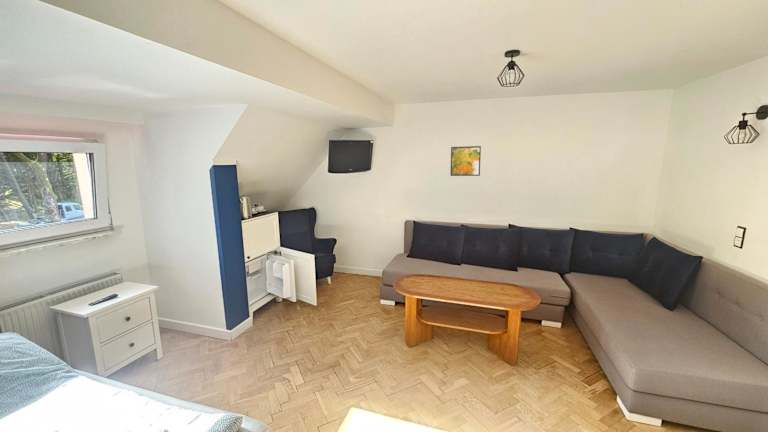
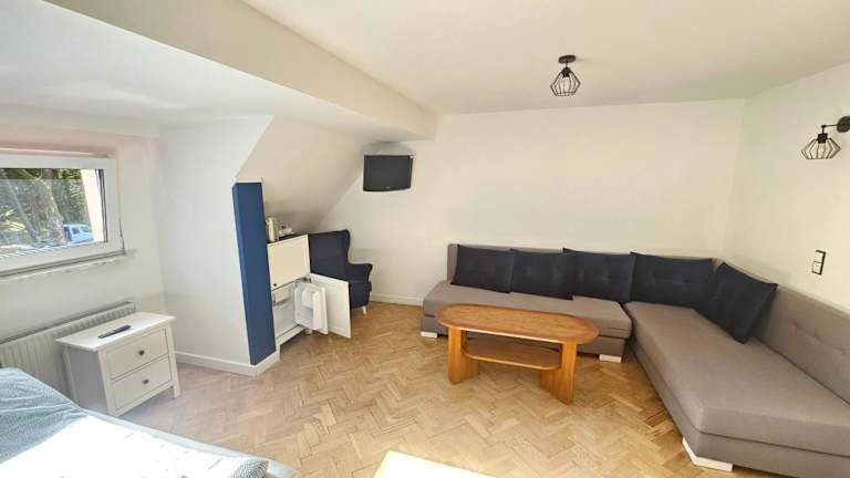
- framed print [450,145,482,177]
